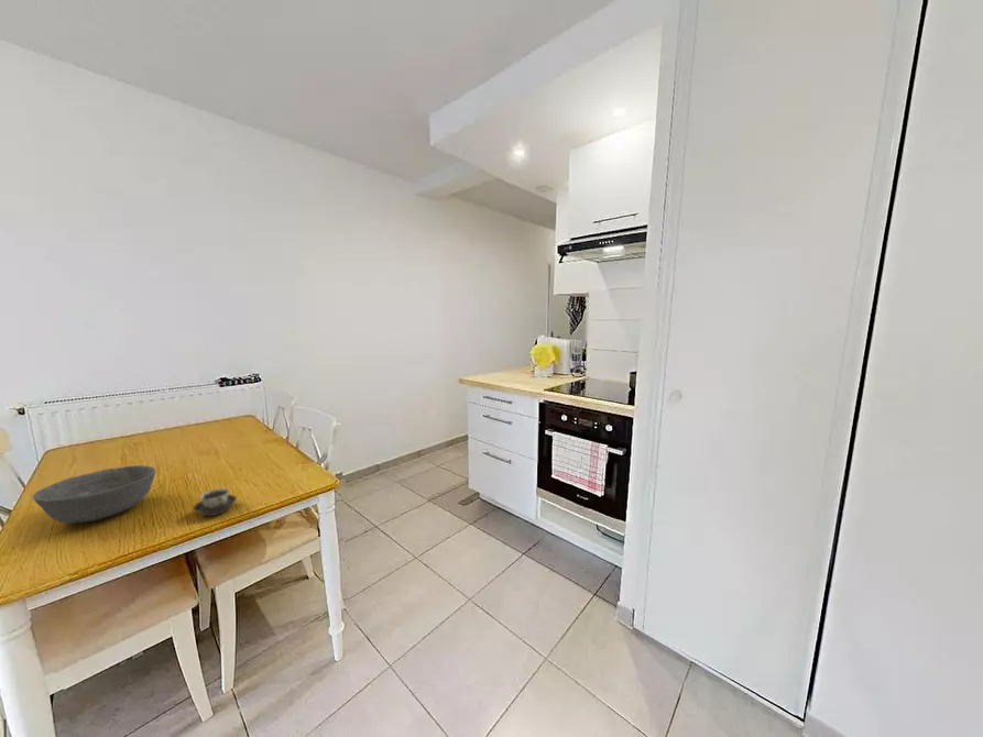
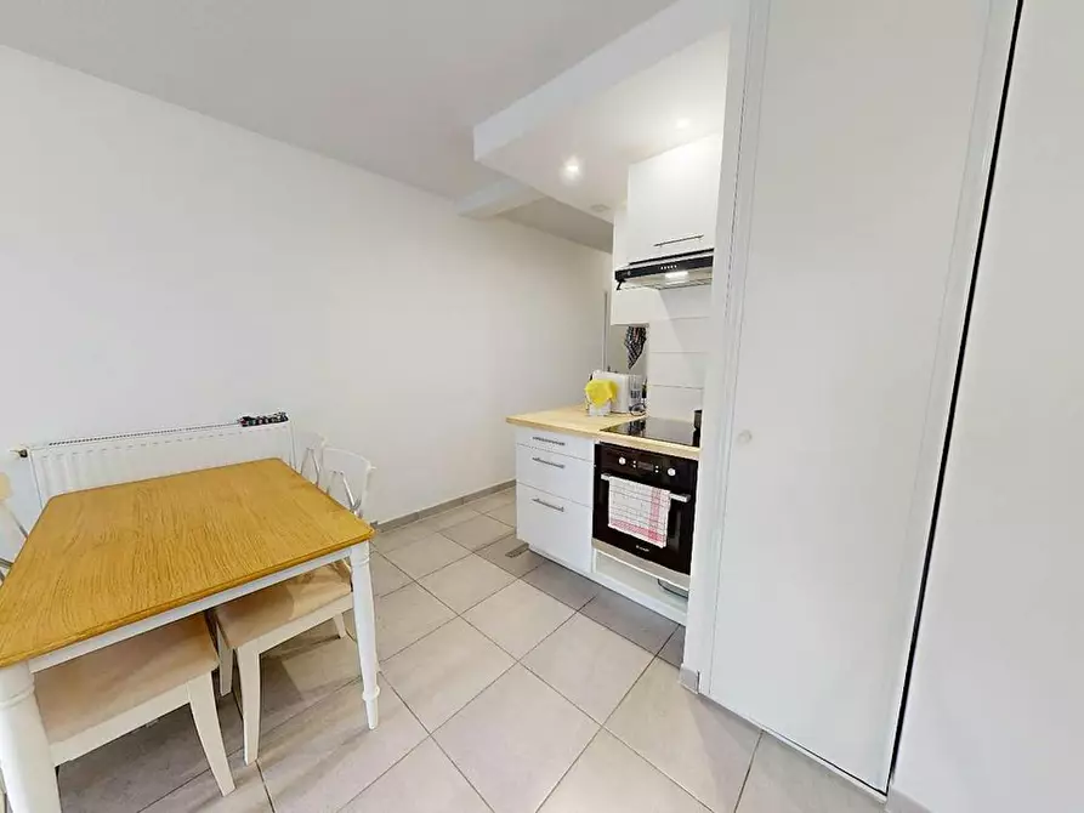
- bowl [32,464,156,525]
- cup [193,487,238,517]
